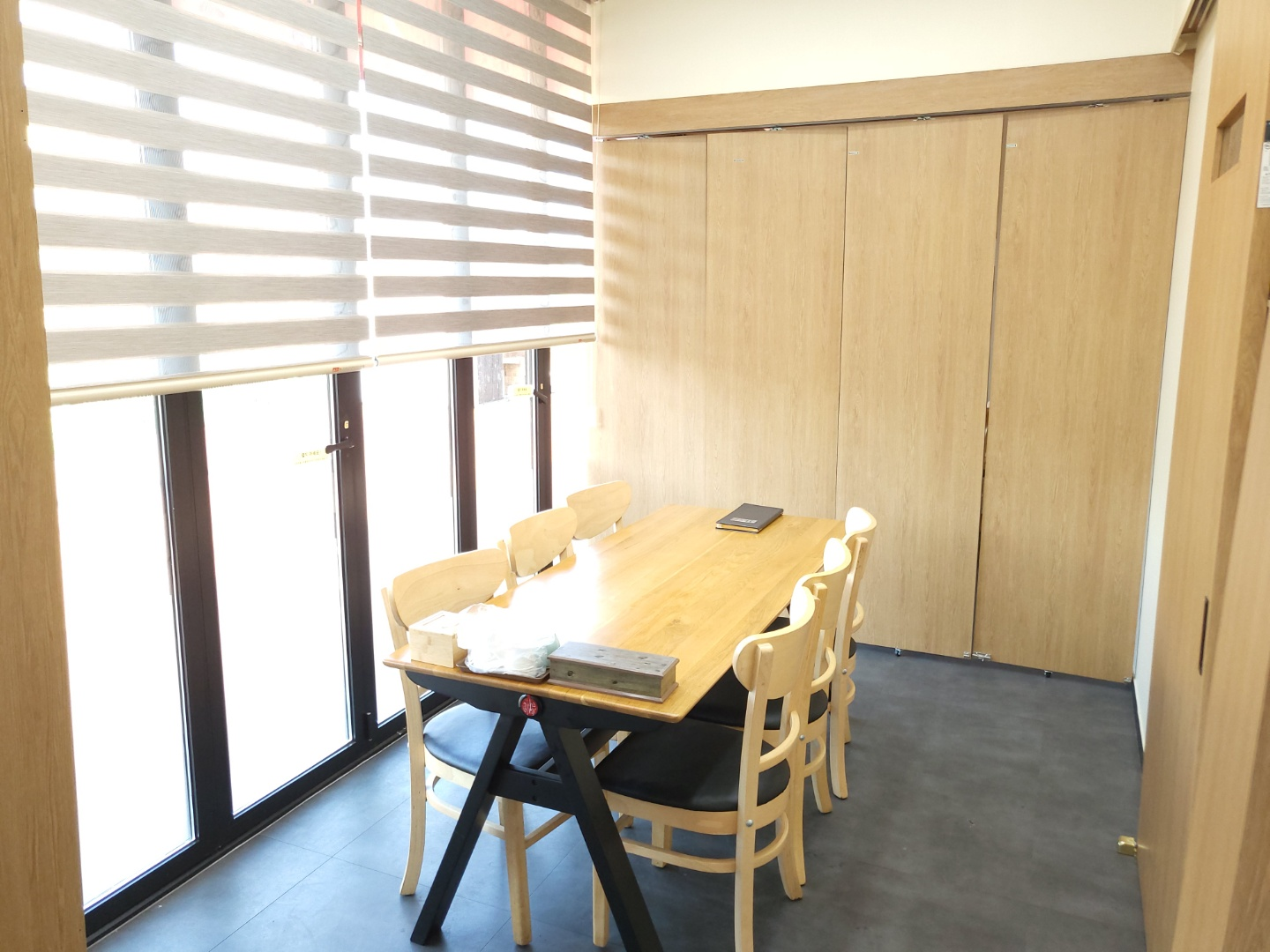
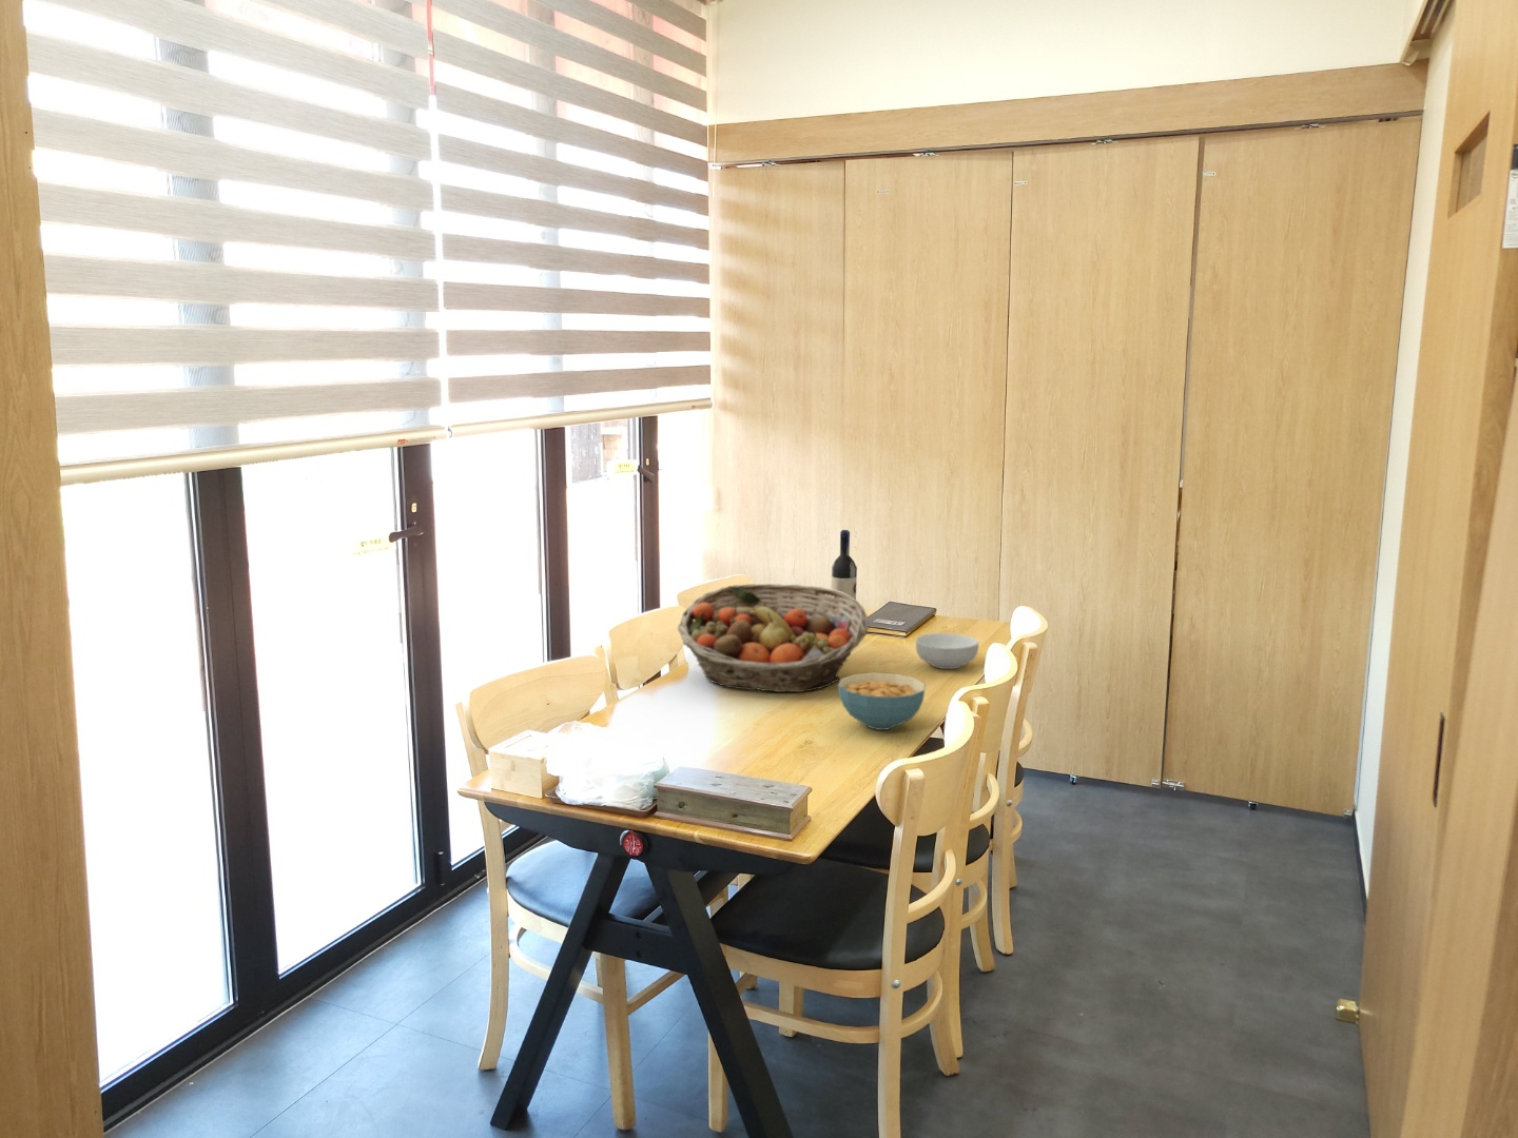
+ cereal bowl [916,632,979,671]
+ fruit basket [677,582,870,693]
+ wine bottle [831,530,858,610]
+ cereal bowl [837,672,926,732]
